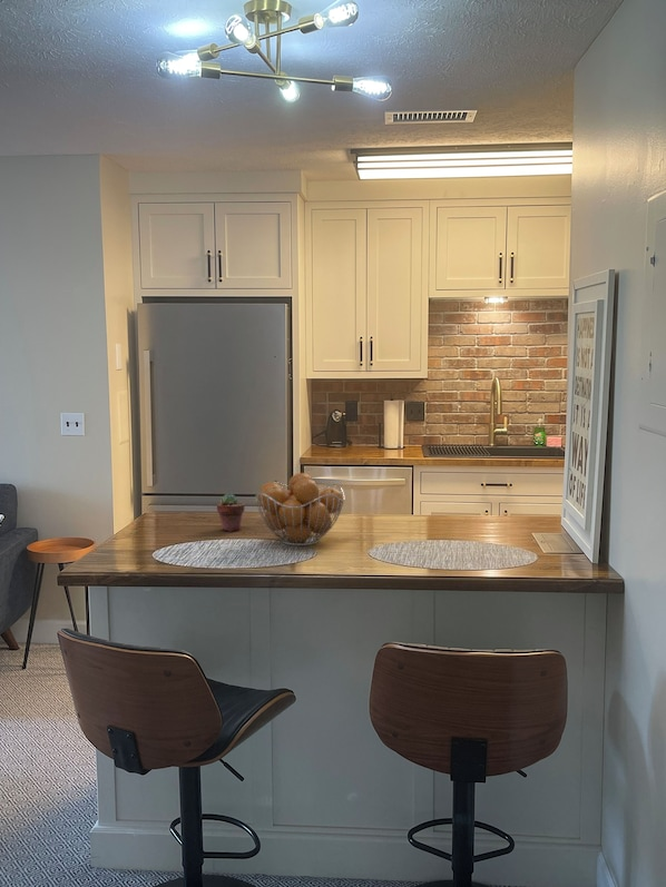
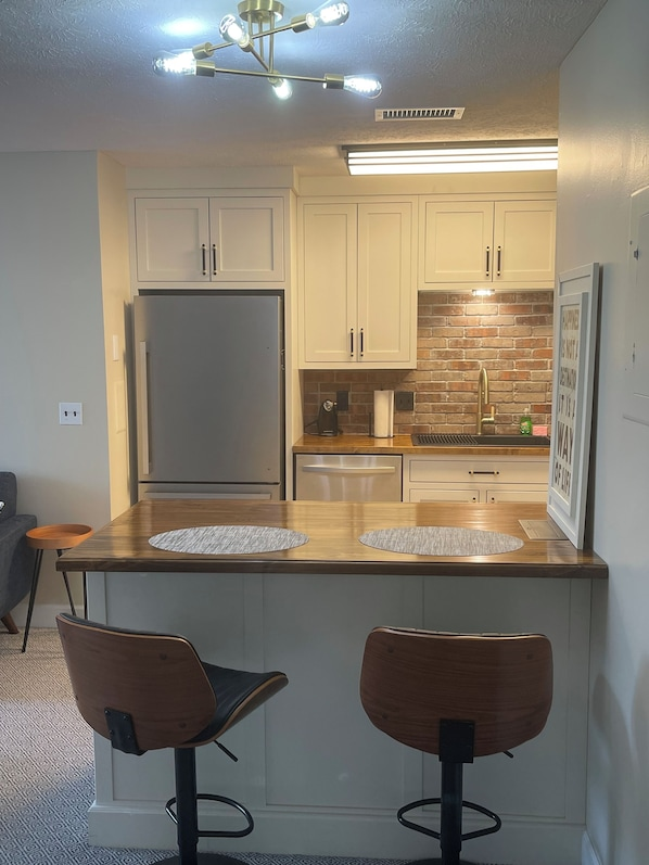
- potted succulent [216,492,246,532]
- fruit basket [254,472,345,546]
